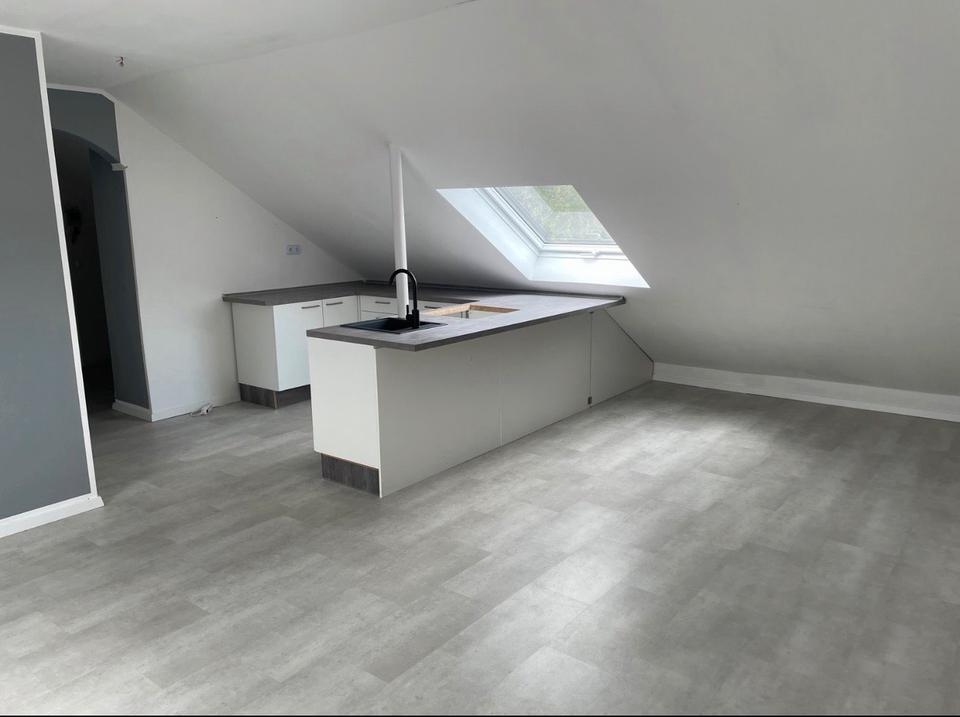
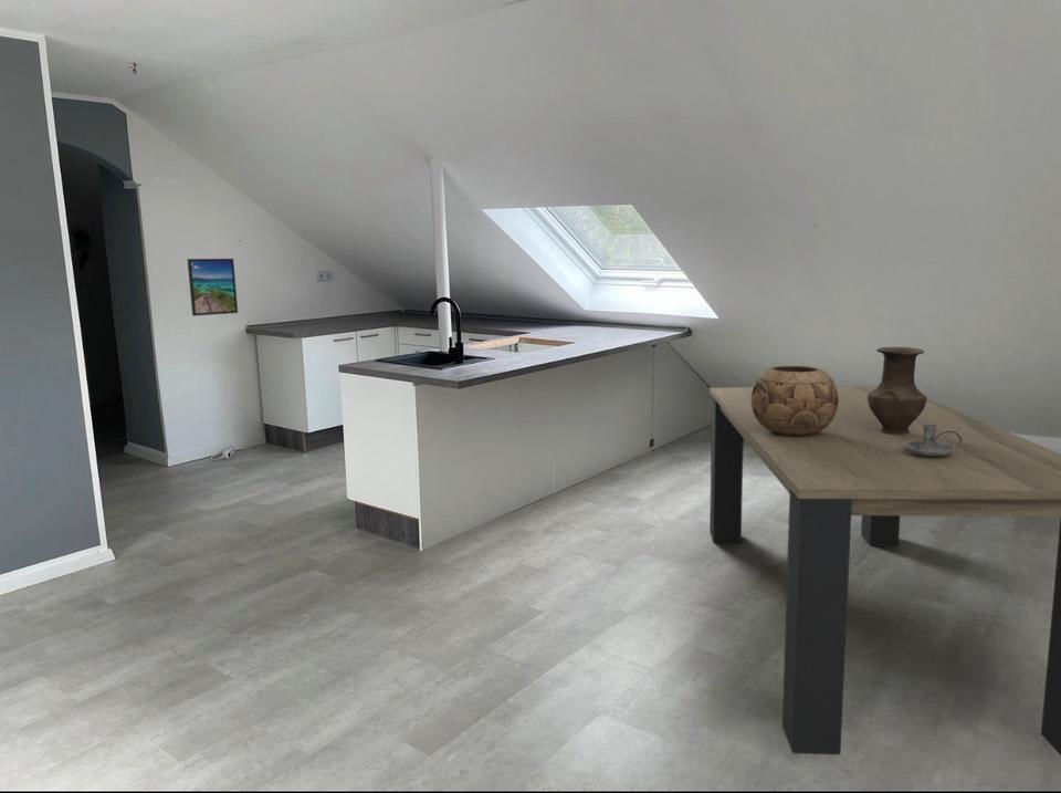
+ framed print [187,258,239,317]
+ dining table [708,385,1061,757]
+ candle holder [903,424,962,457]
+ decorative bowl [750,365,839,437]
+ vase [868,346,928,435]
